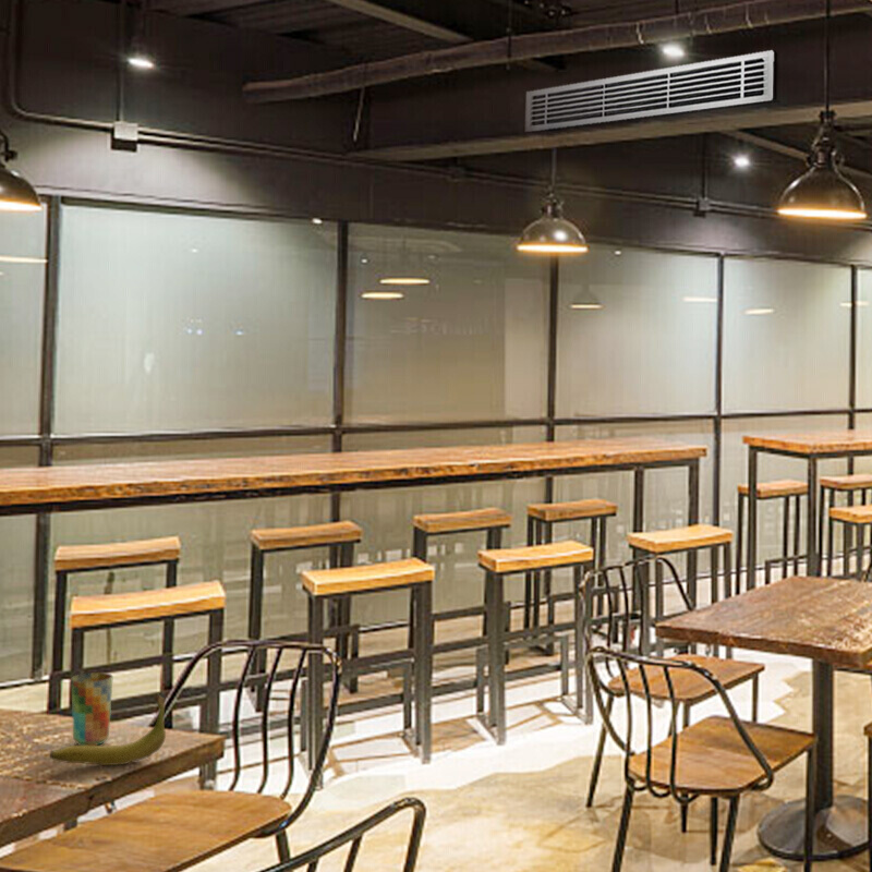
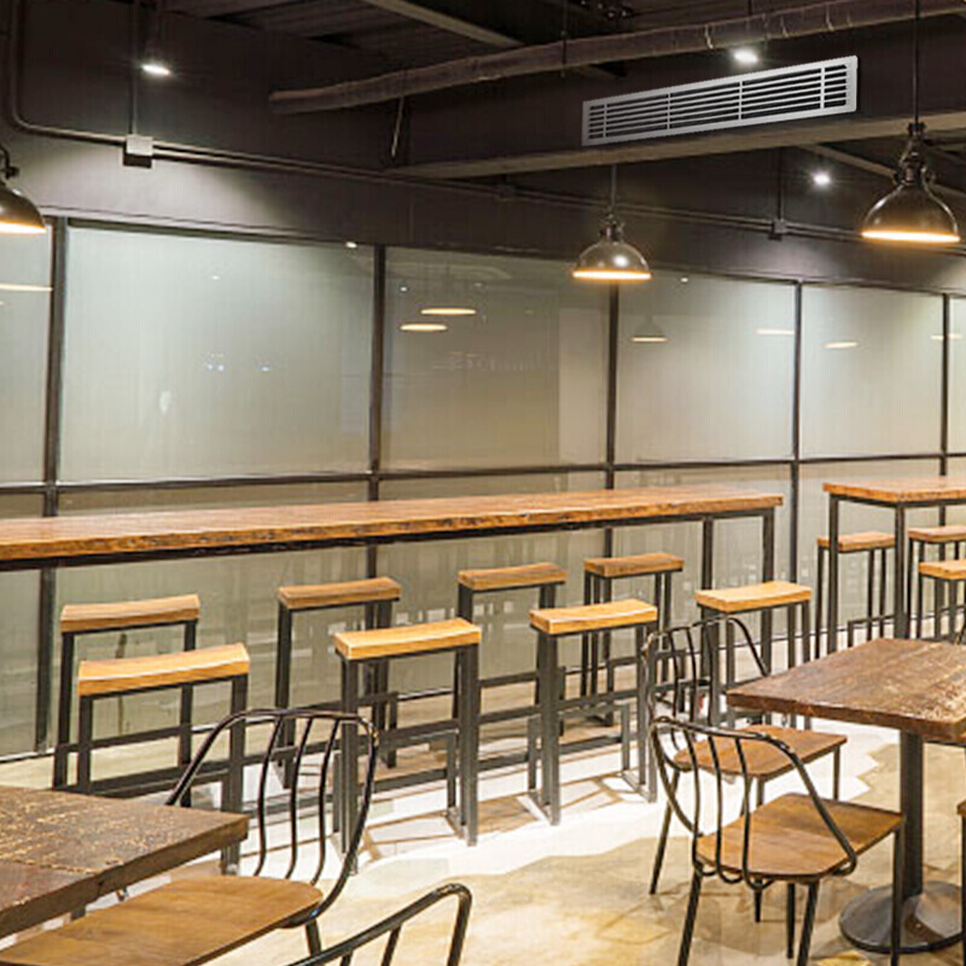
- cup [71,671,114,746]
- banana [49,693,167,766]
